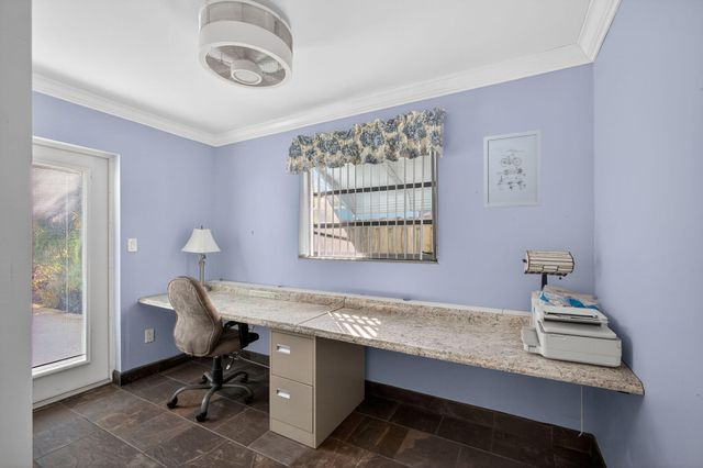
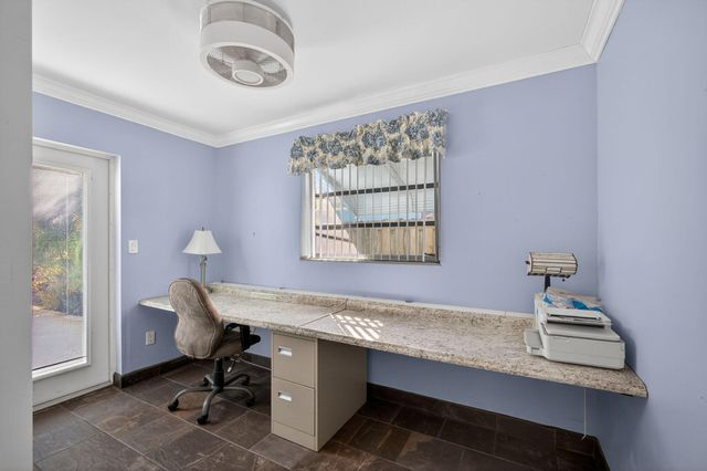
- wall art [482,129,543,209]
